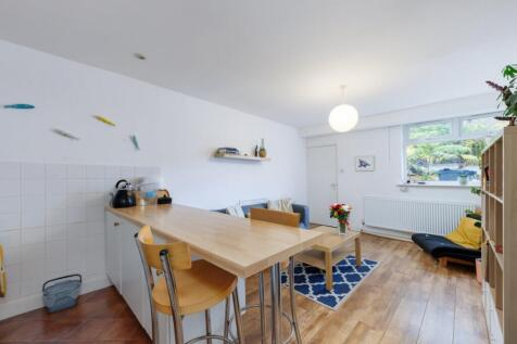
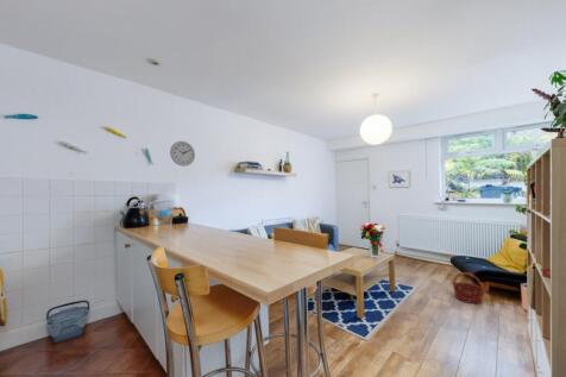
+ wall clock [169,140,196,168]
+ basket [451,271,485,304]
